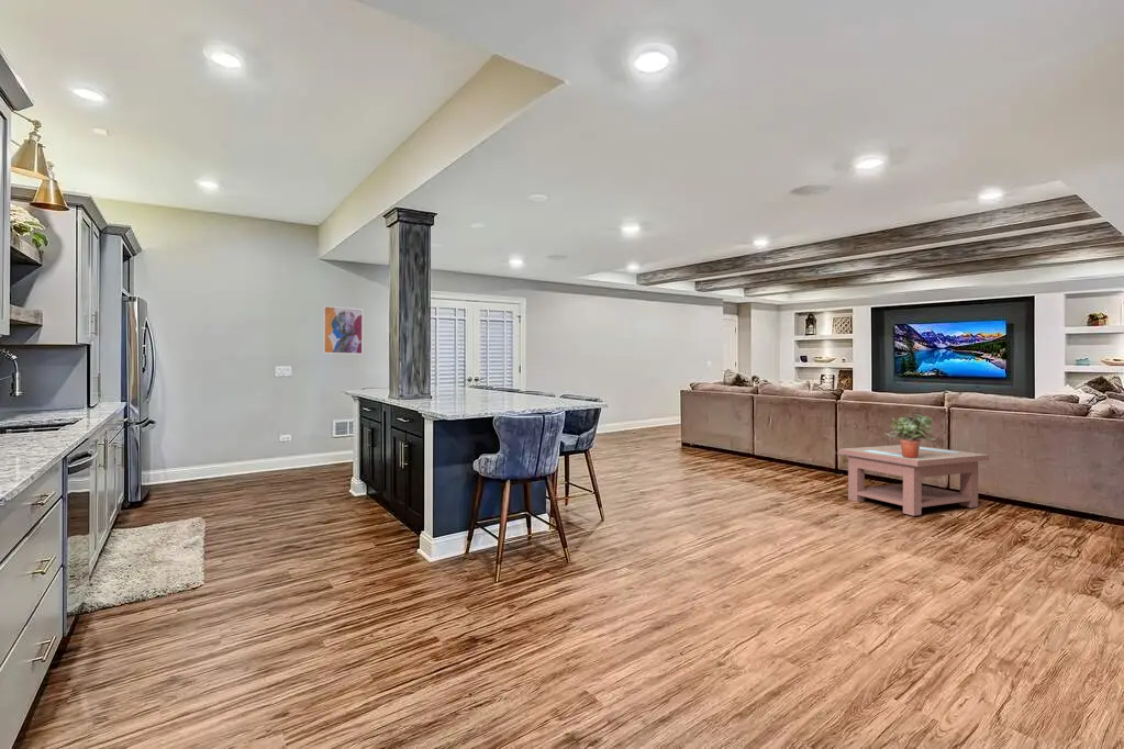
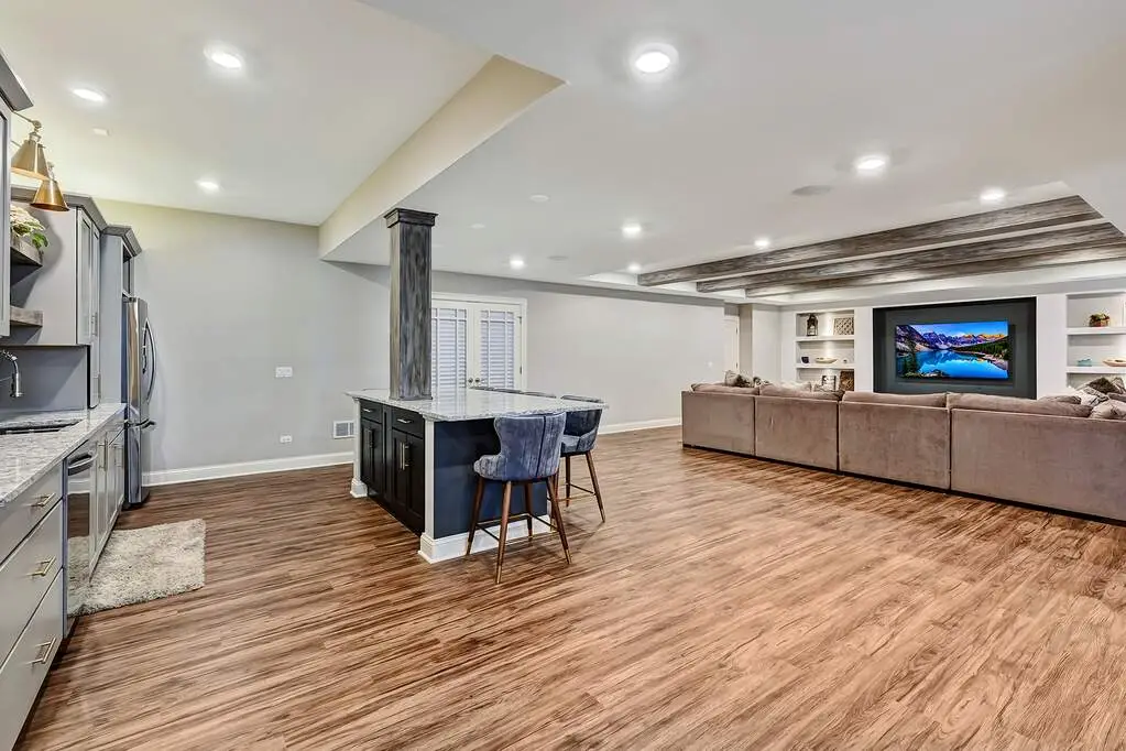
- coffee table [838,444,990,517]
- potted plant [884,413,937,458]
- wall art [322,305,364,356]
